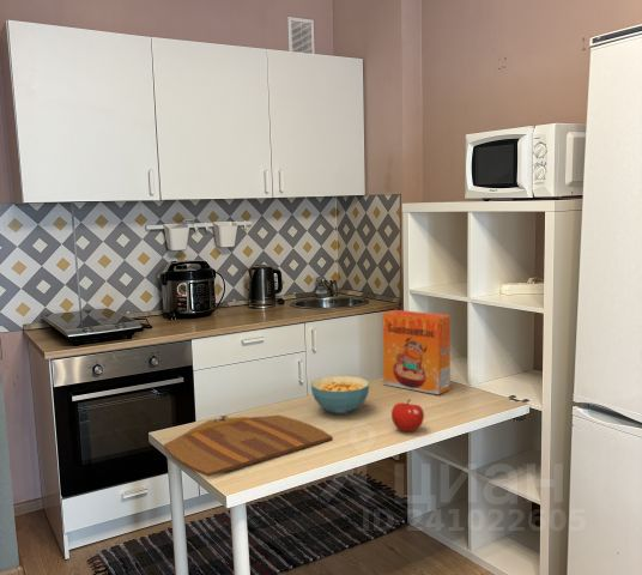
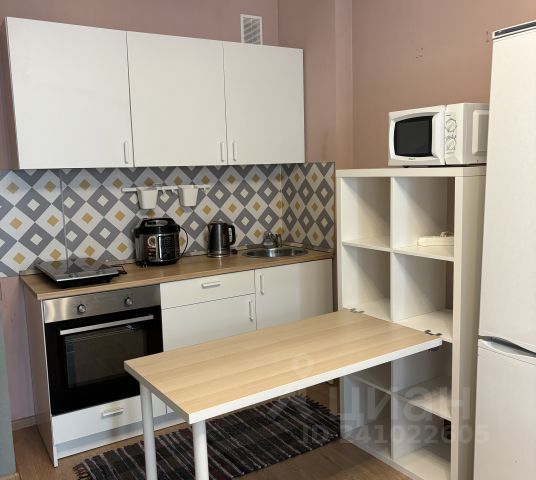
- fruit [390,398,425,432]
- cutting board [163,414,334,478]
- cereal bowl [310,375,370,416]
- cereal box [382,309,452,395]
